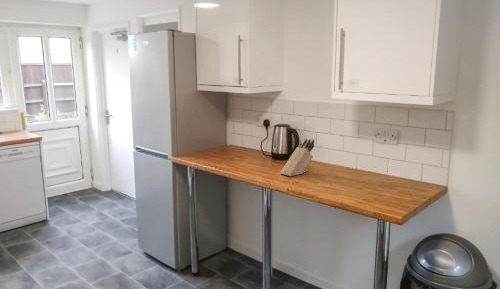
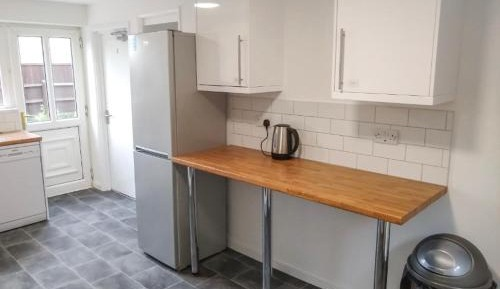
- knife block [279,138,315,177]
